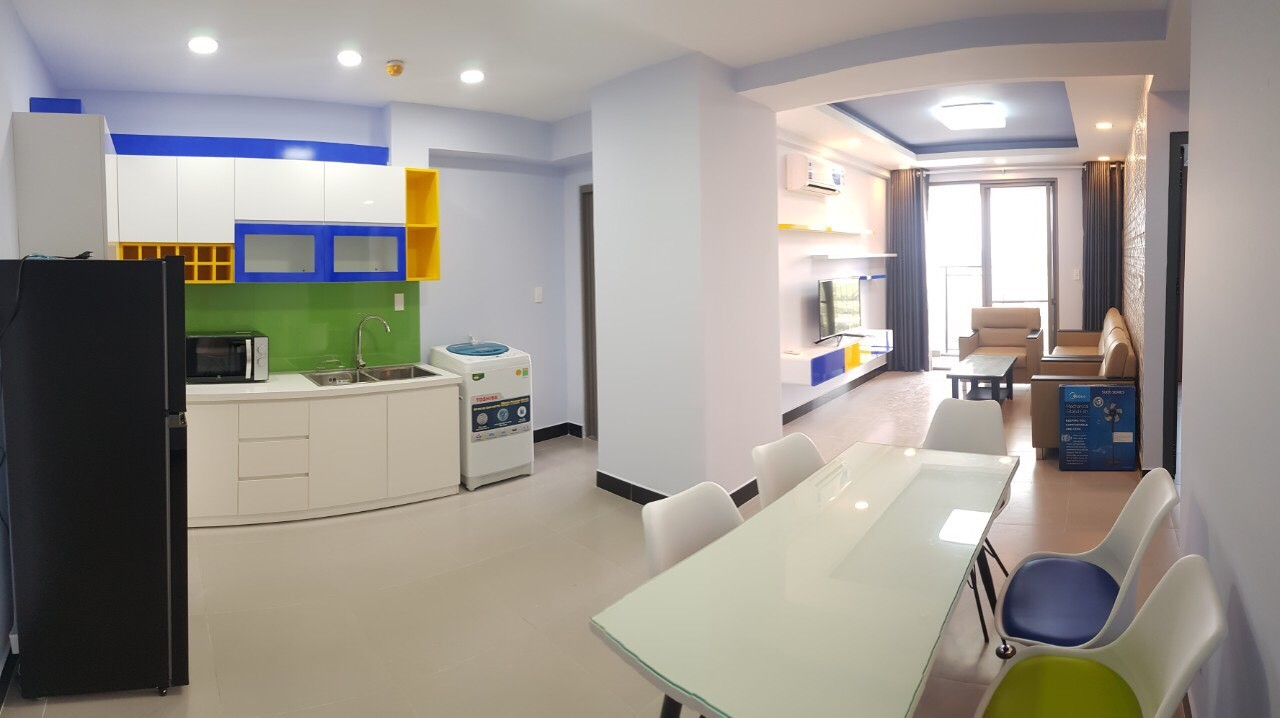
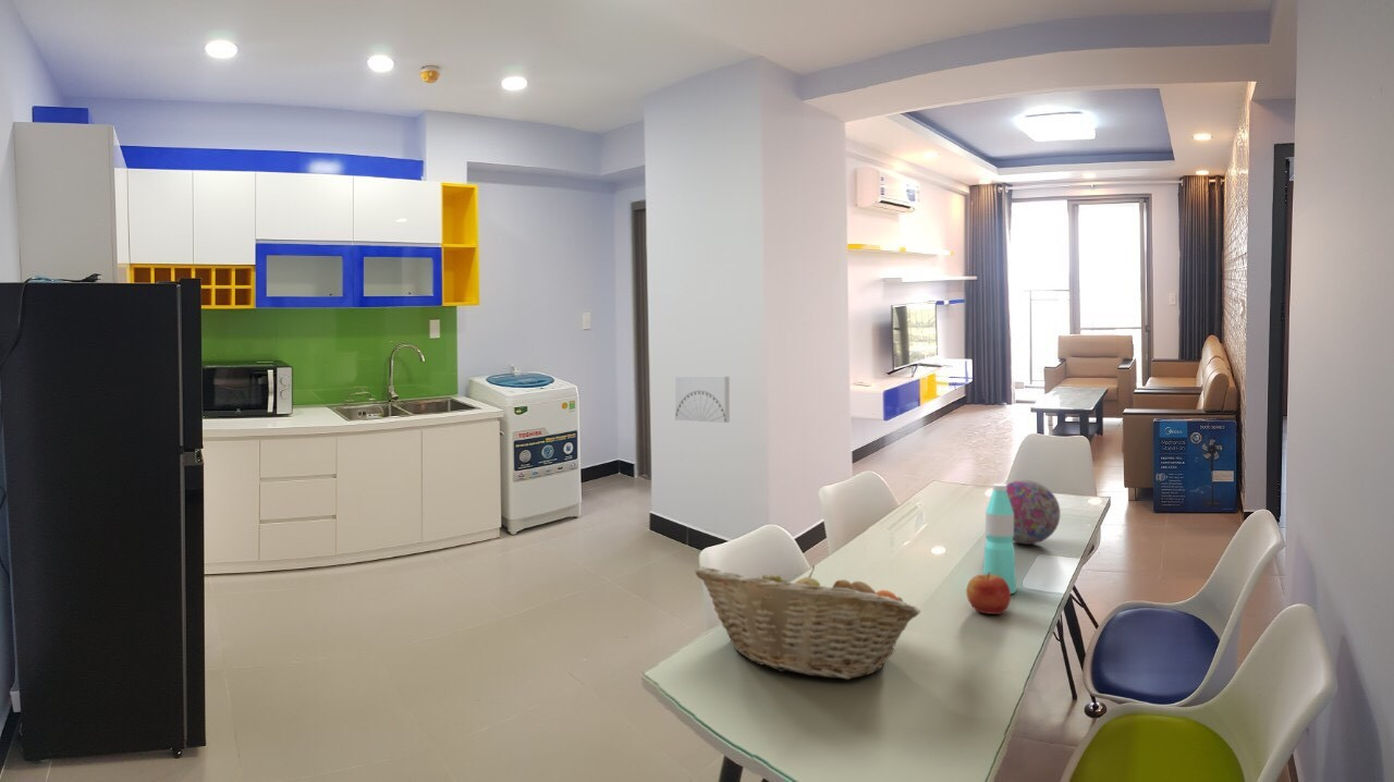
+ wall art [674,375,731,424]
+ fruit basket [694,564,921,681]
+ water bottle [982,482,1017,595]
+ decorative ball [1006,479,1061,546]
+ apple [965,572,1012,615]
